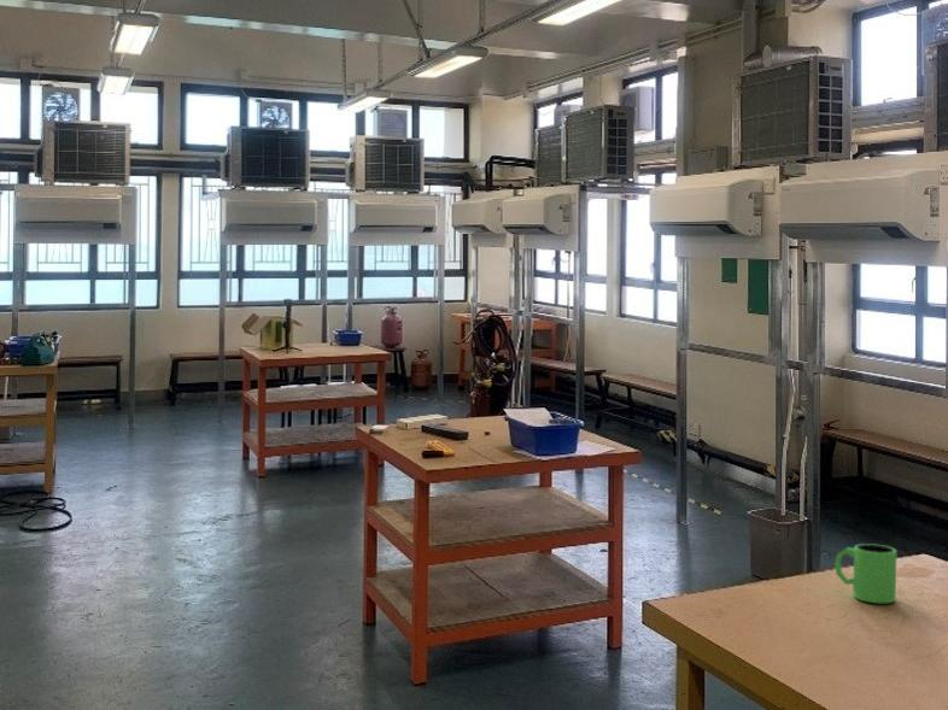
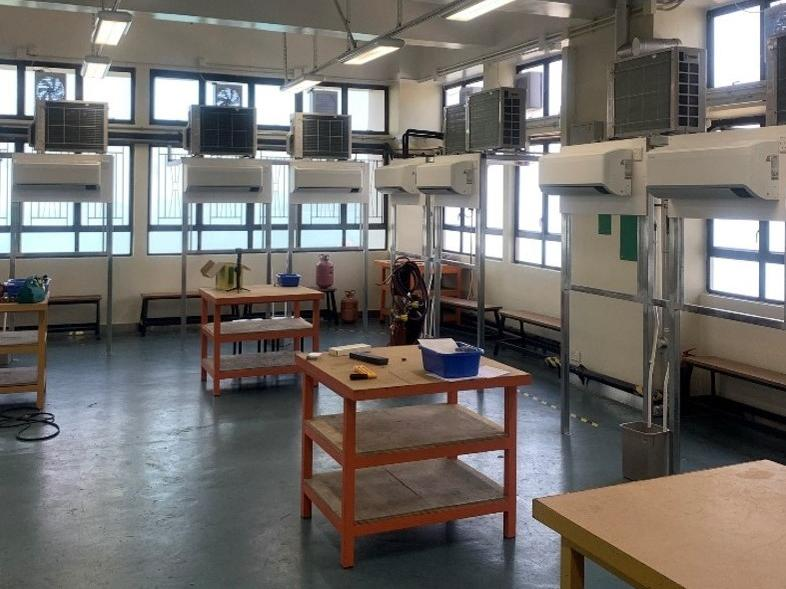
- mug [833,542,899,604]
